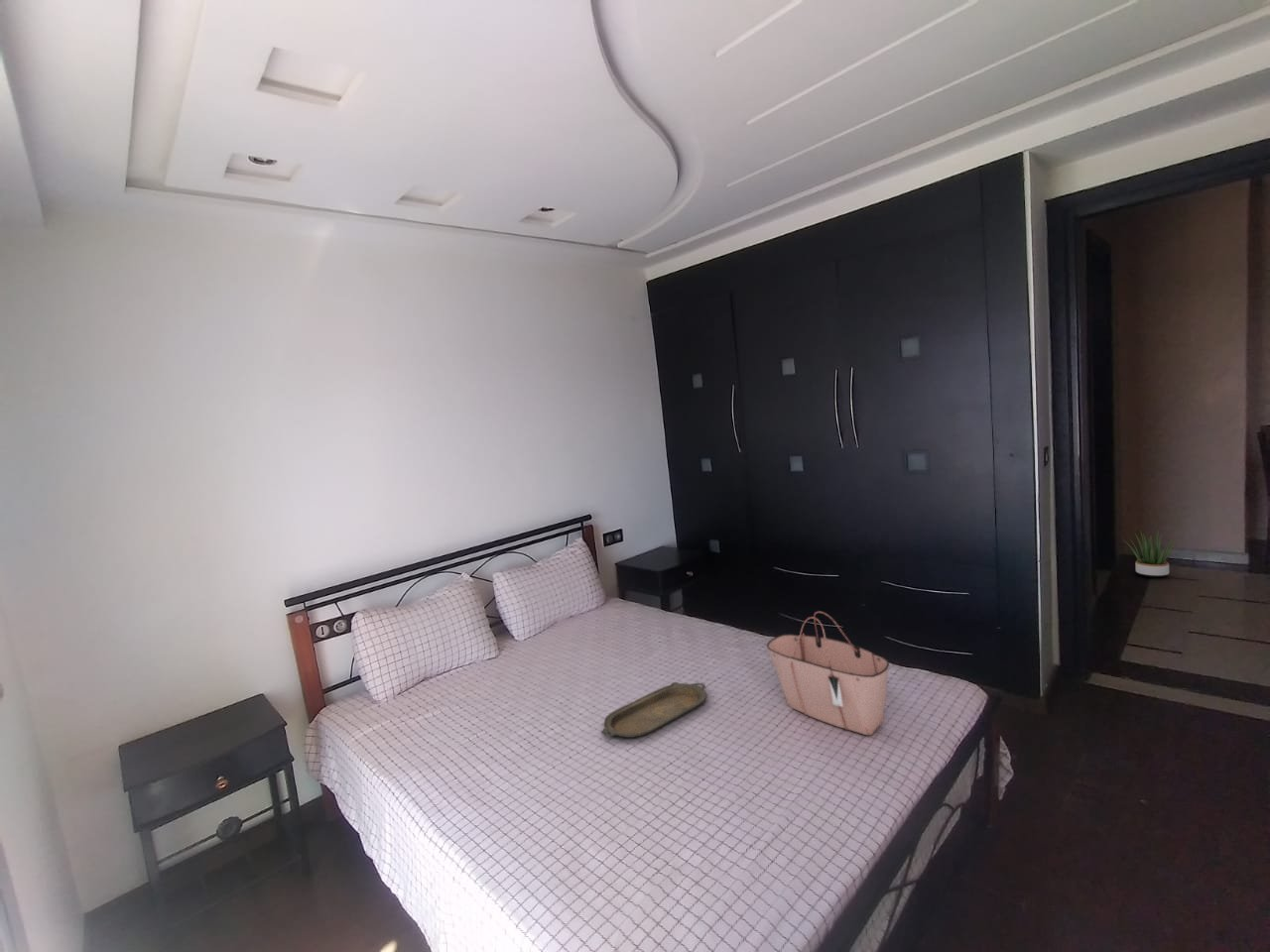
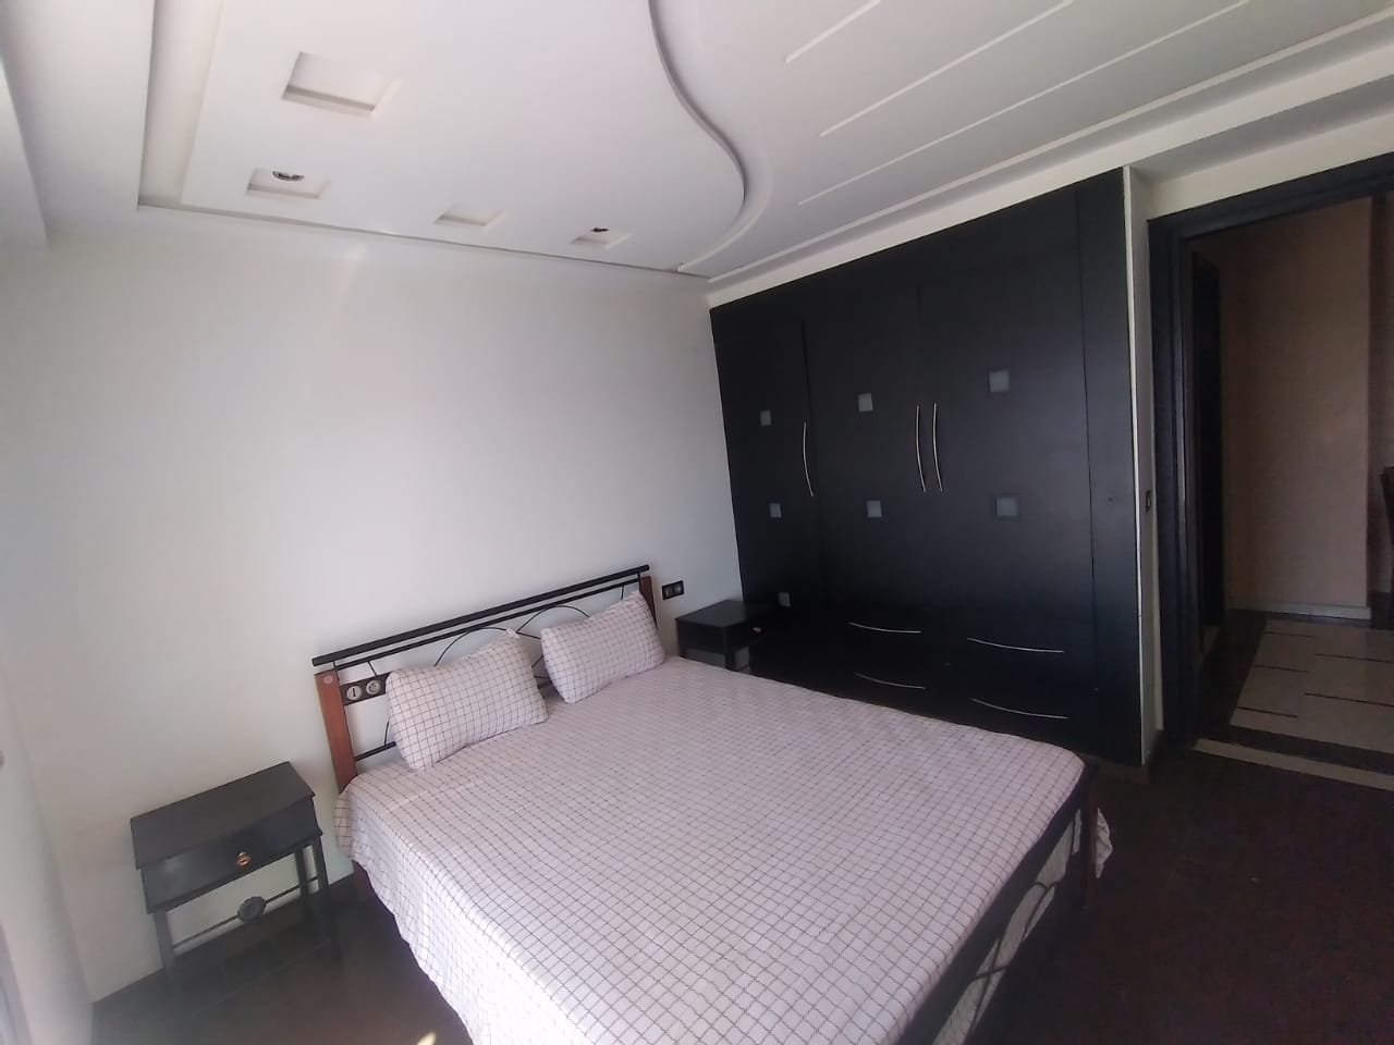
- tote bag [766,610,890,736]
- serving tray [600,681,707,739]
- potted plant [1122,530,1179,578]
